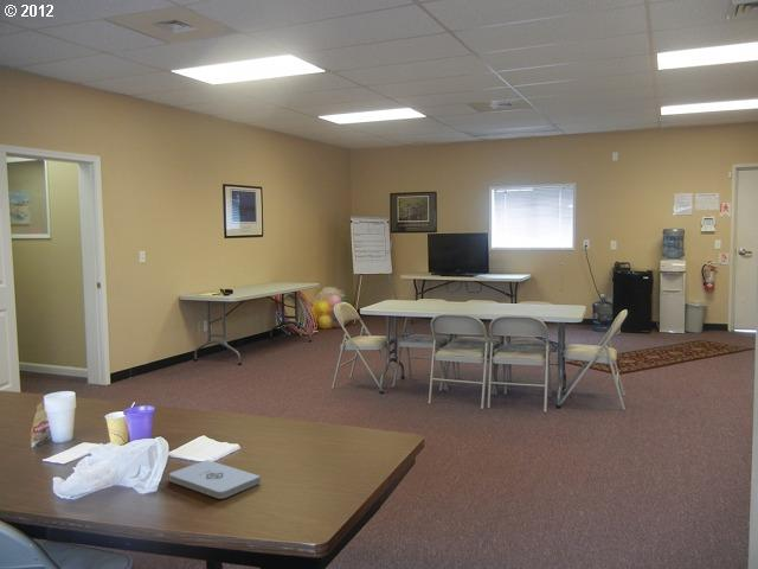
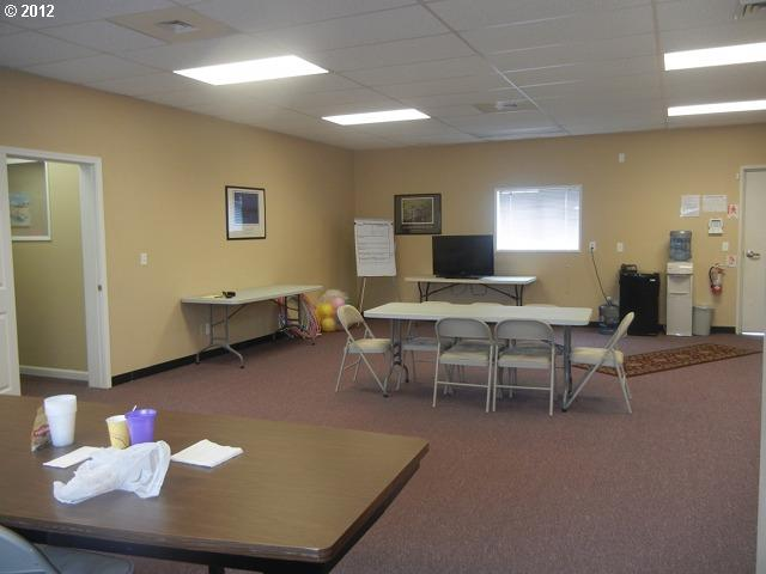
- notepad [168,459,262,500]
